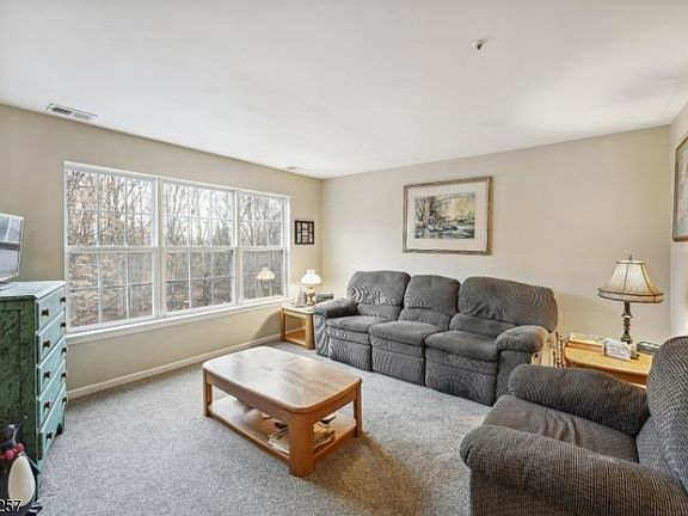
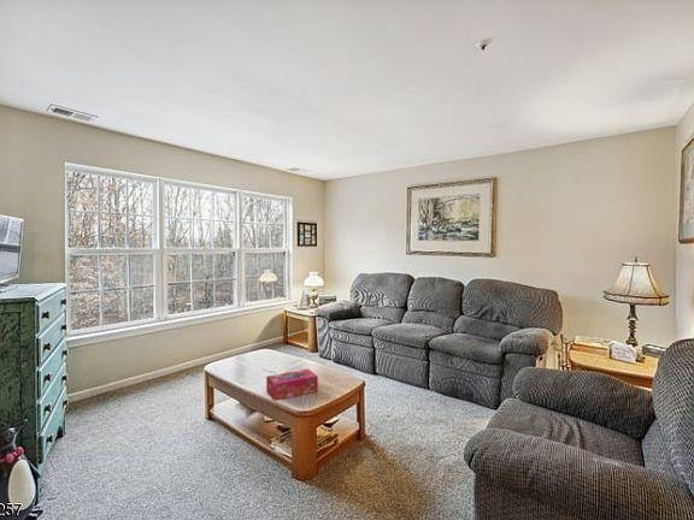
+ tissue box [265,368,319,402]
